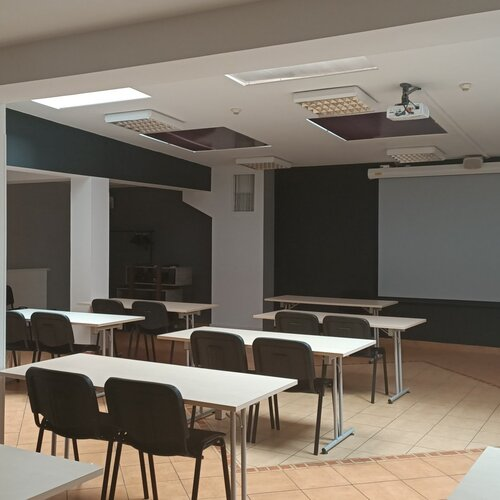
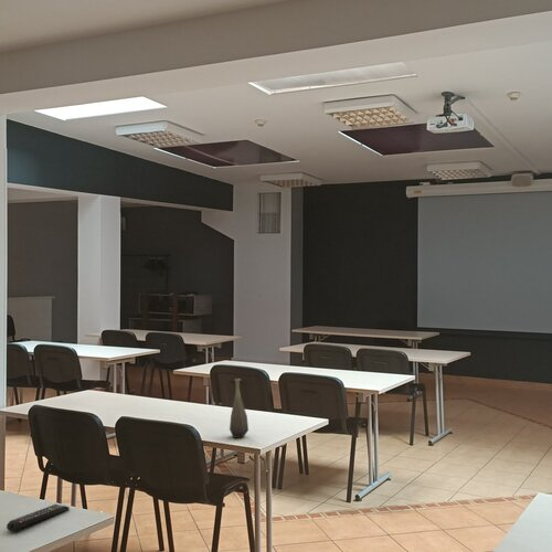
+ remote control [6,503,71,532]
+ bottle [229,378,250,439]
